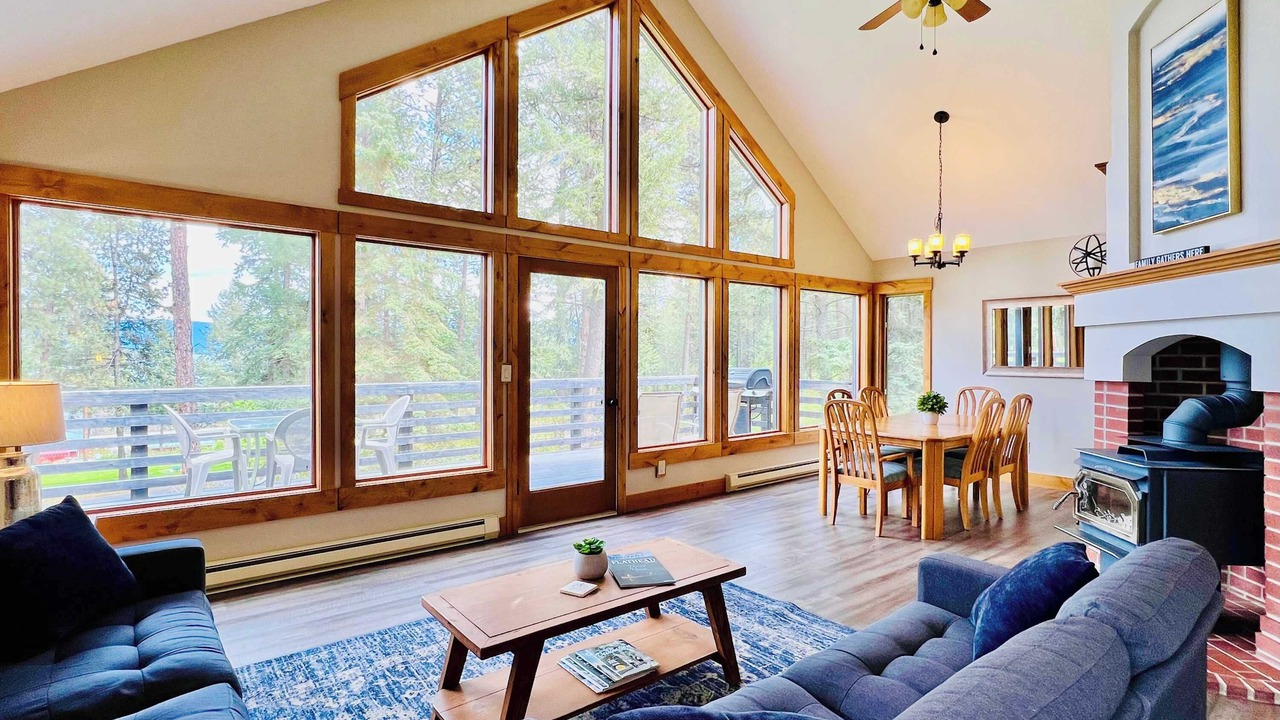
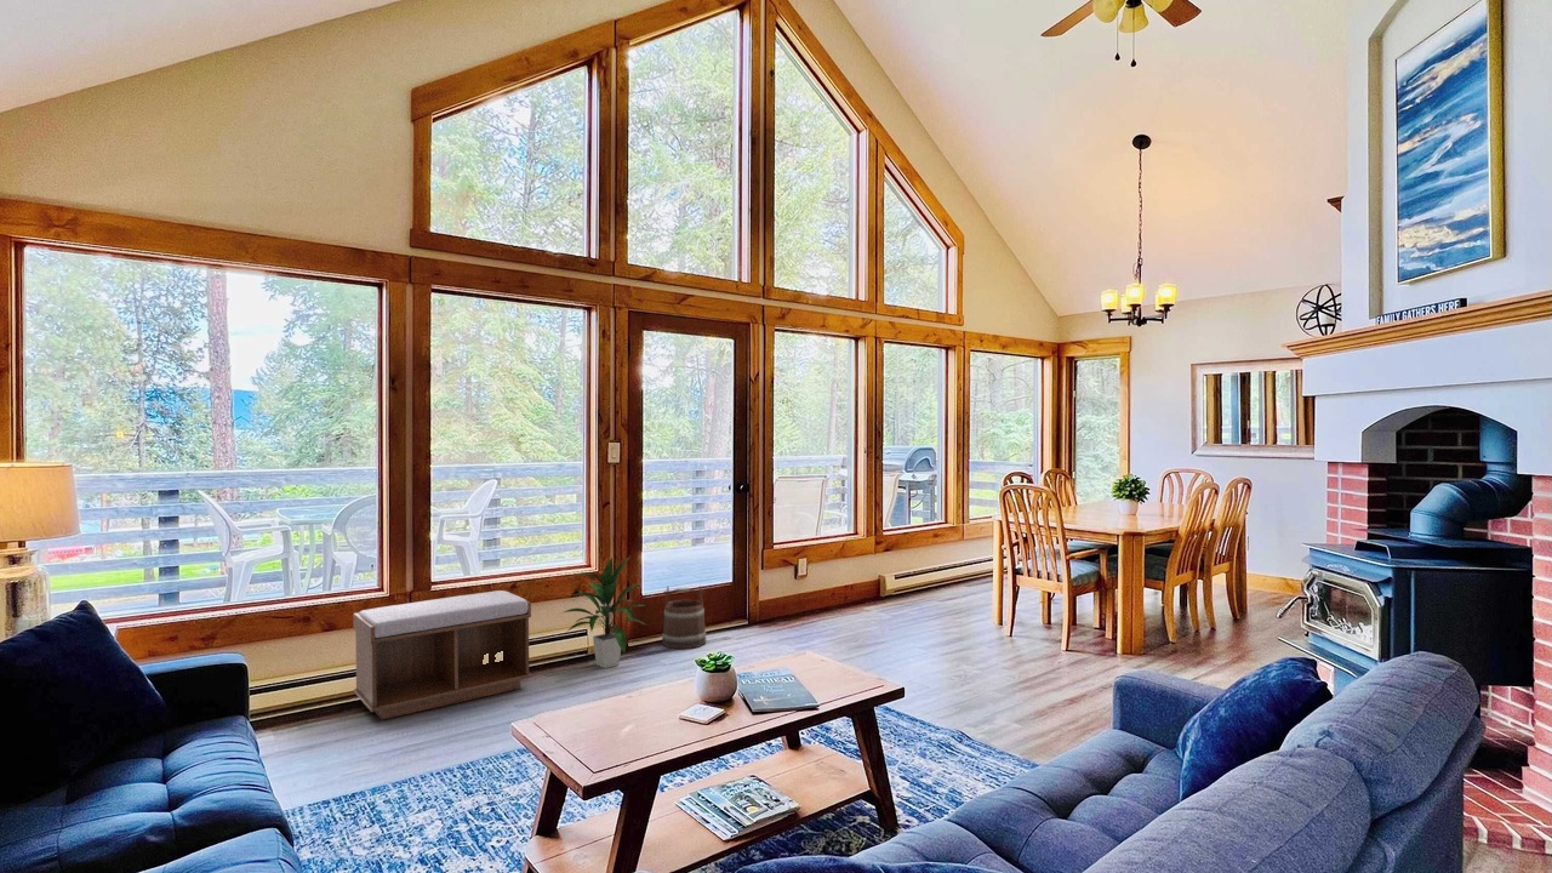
+ indoor plant [559,557,646,669]
+ bucket [661,584,707,650]
+ bench [353,589,532,720]
